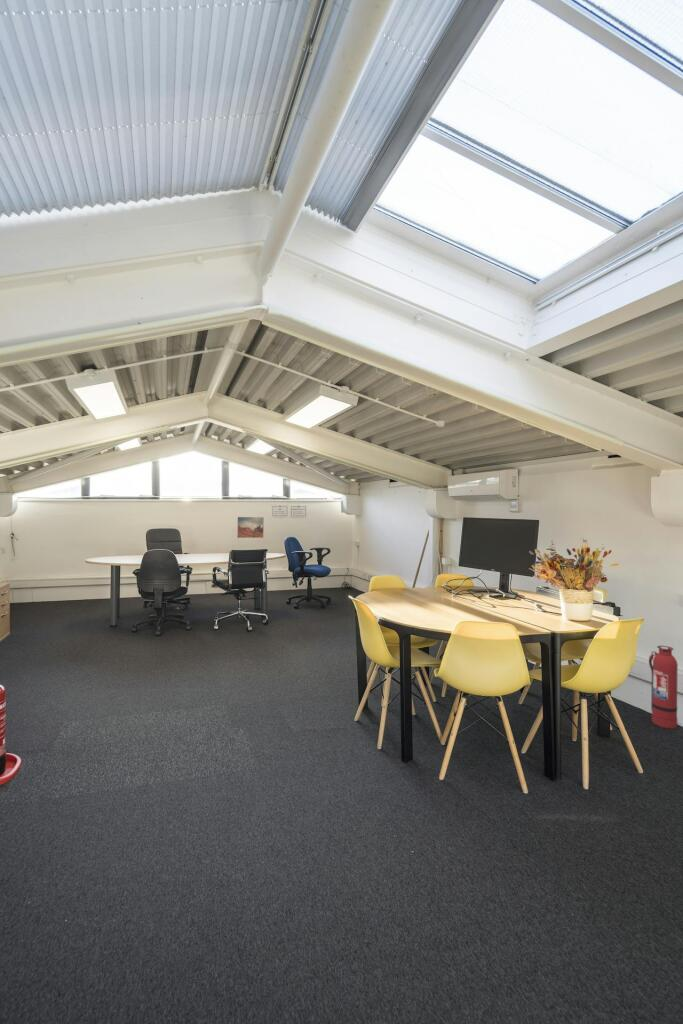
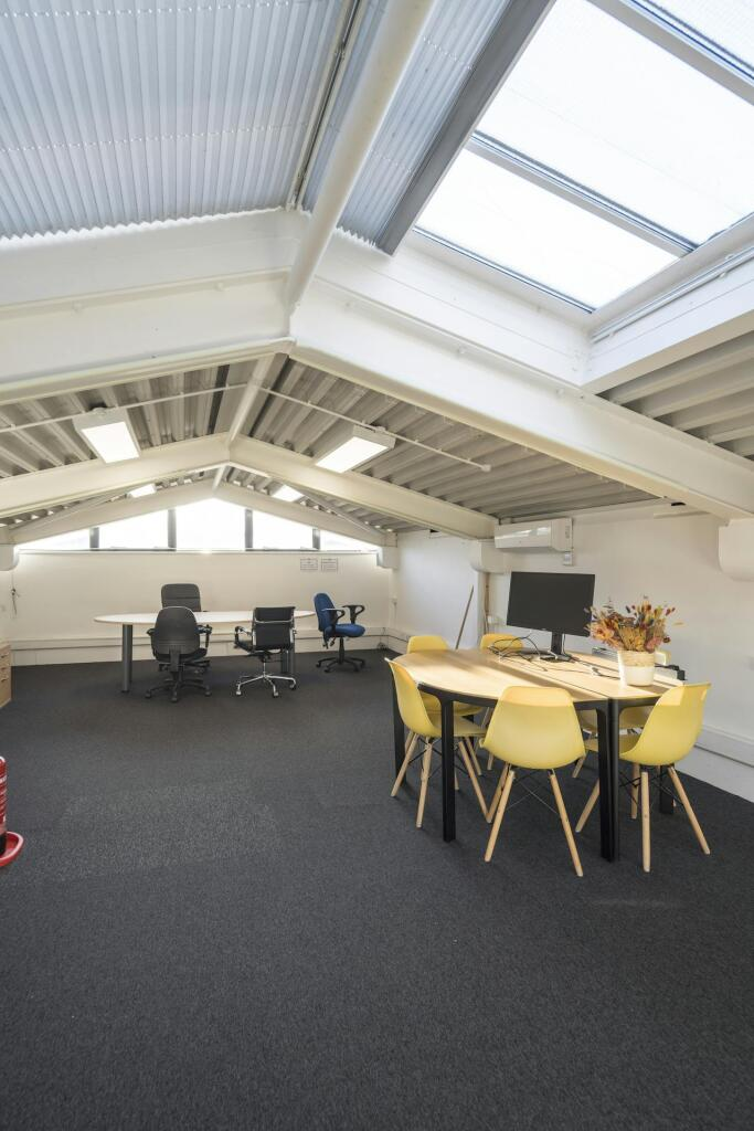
- wall art [236,516,265,539]
- fire extinguisher [648,645,679,729]
